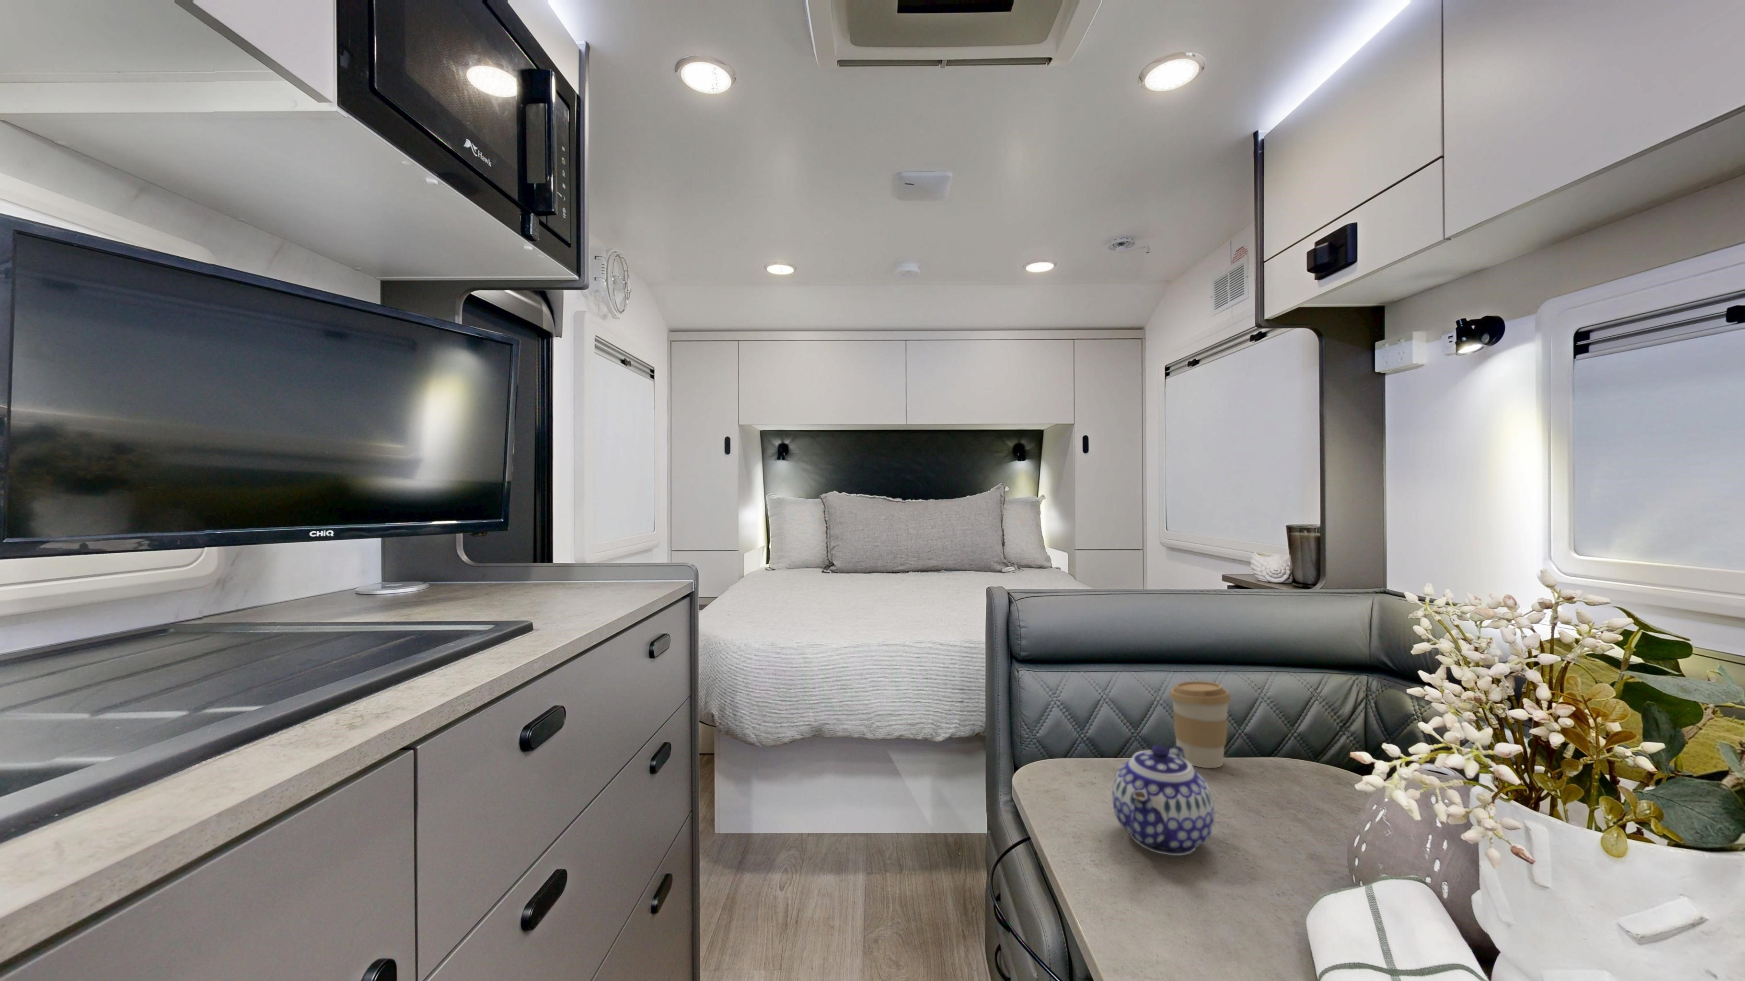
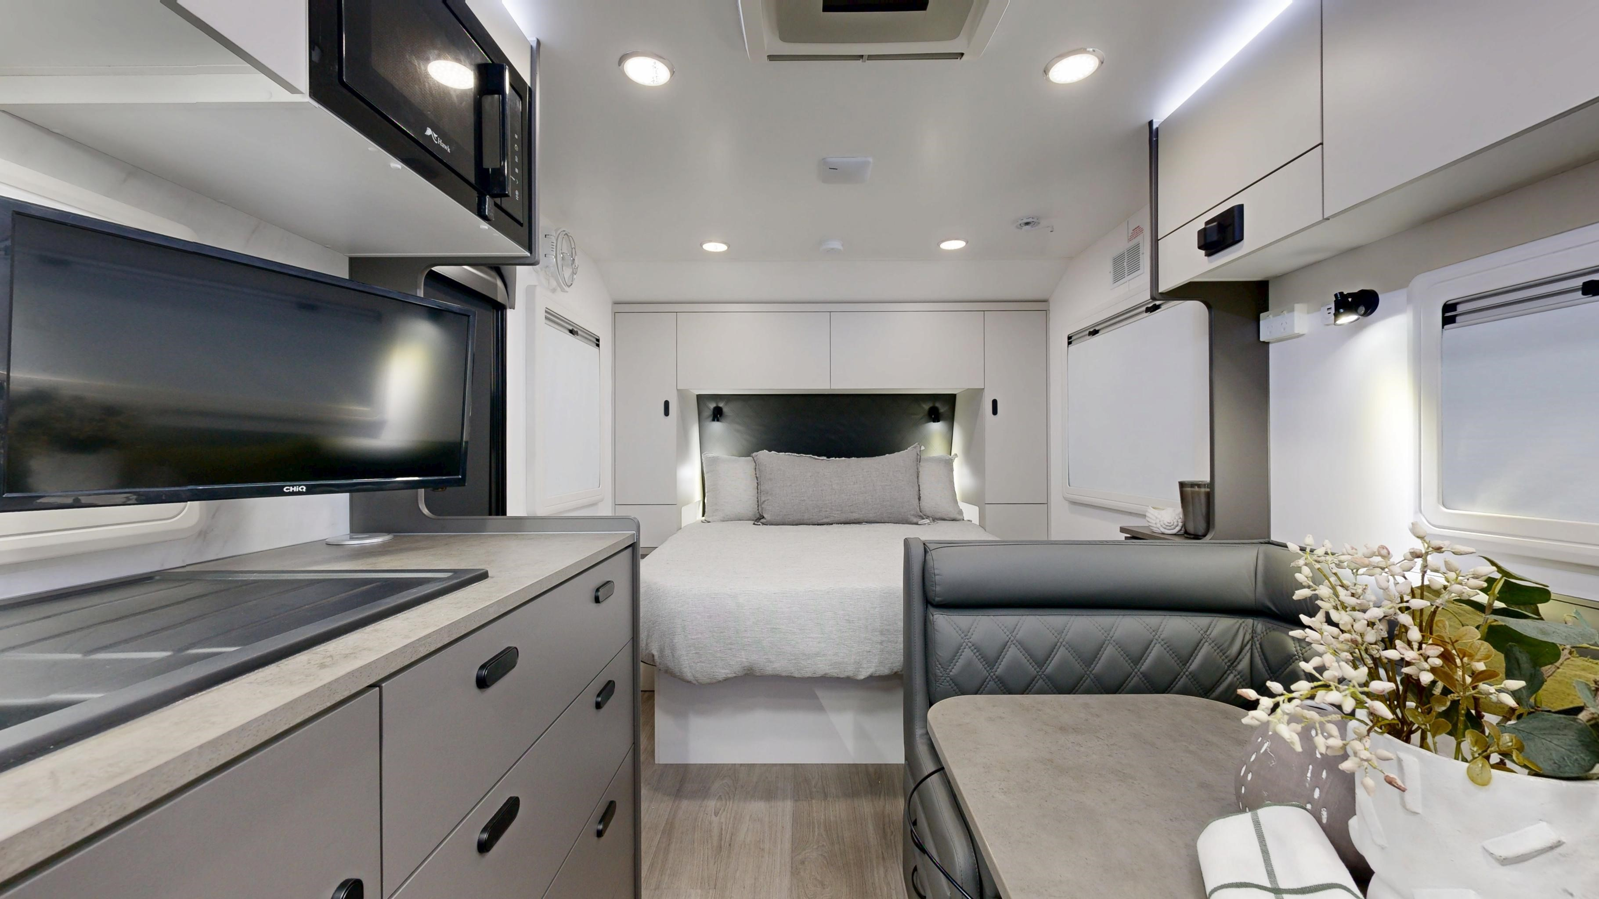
- teapot [1111,744,1215,856]
- coffee cup [1169,680,1231,769]
